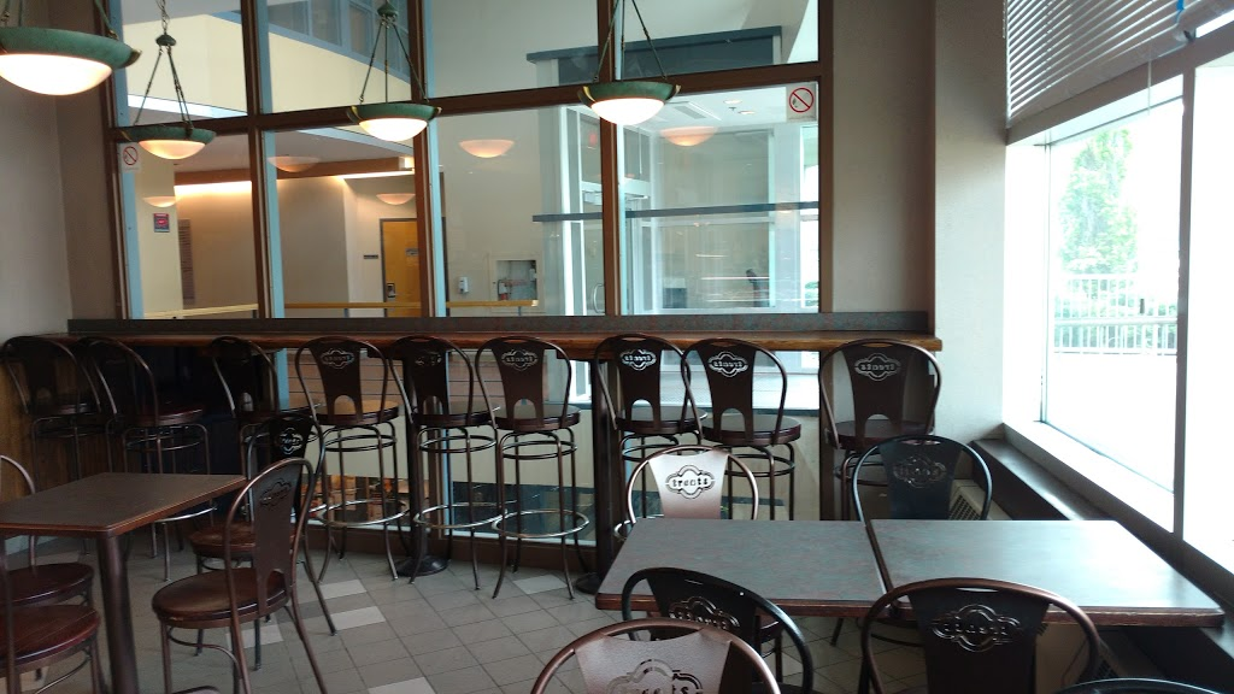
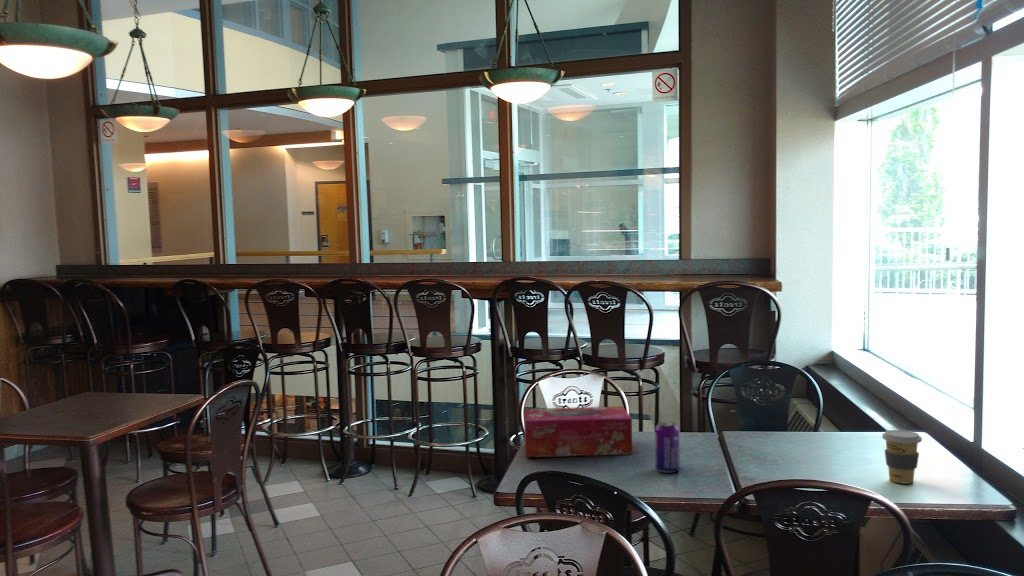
+ coffee cup [881,429,923,485]
+ beverage can [654,420,681,474]
+ tissue box [523,405,633,458]
